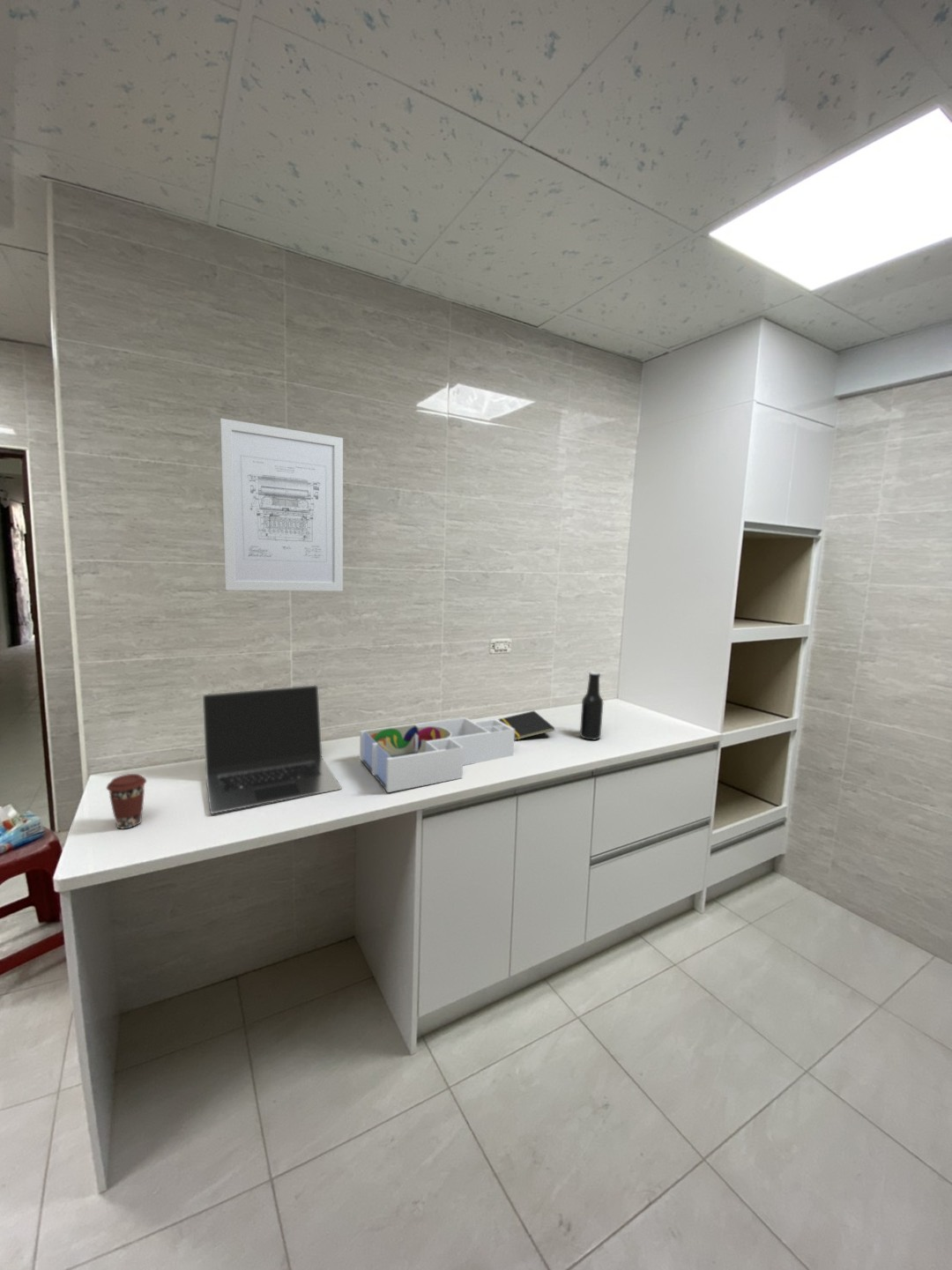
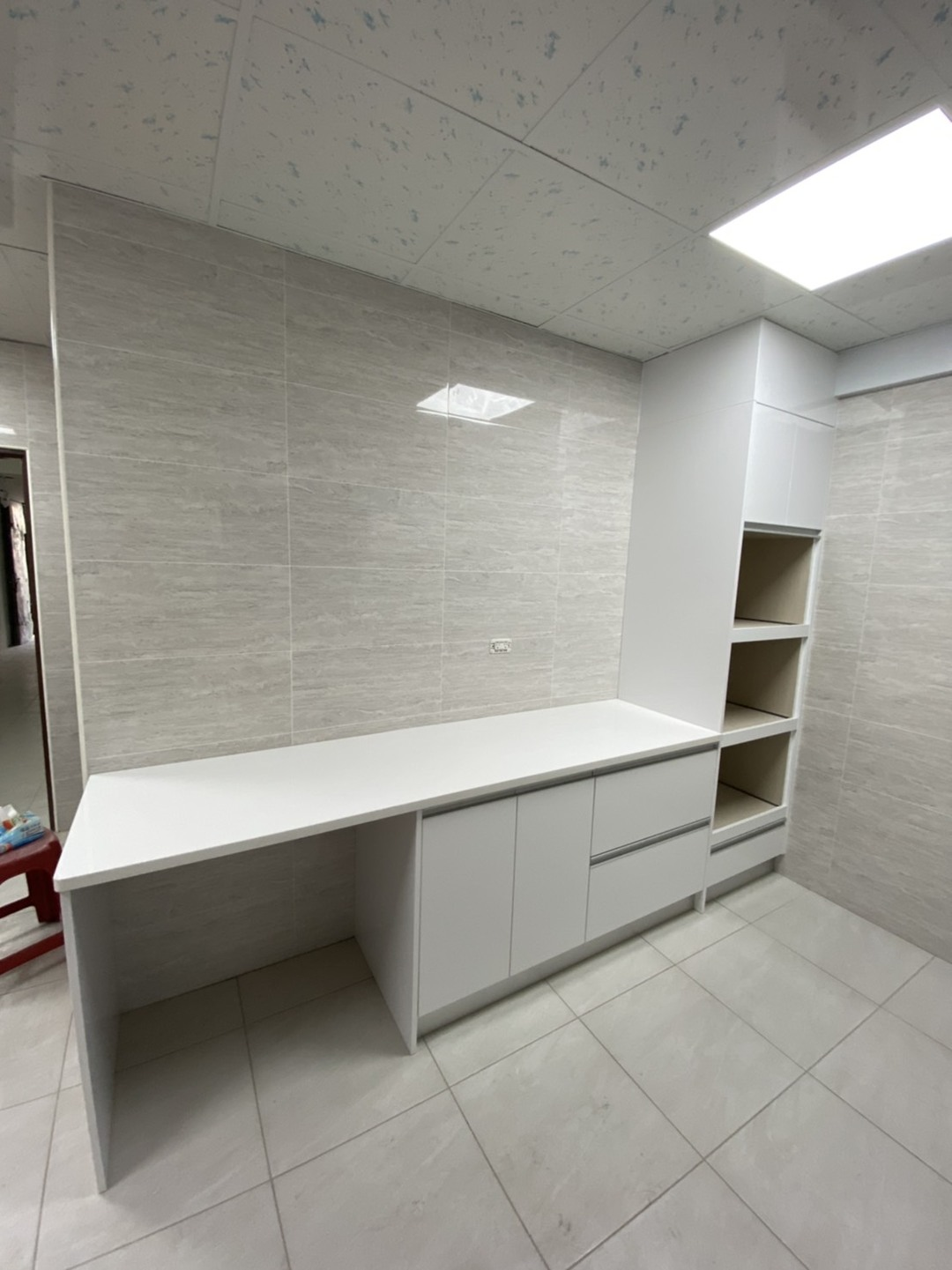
- laptop [202,684,343,814]
- wall art [219,418,344,592]
- desk organizer [359,717,515,793]
- notepad [498,710,555,741]
- beer bottle [579,671,604,741]
- coffee cup [106,773,147,829]
